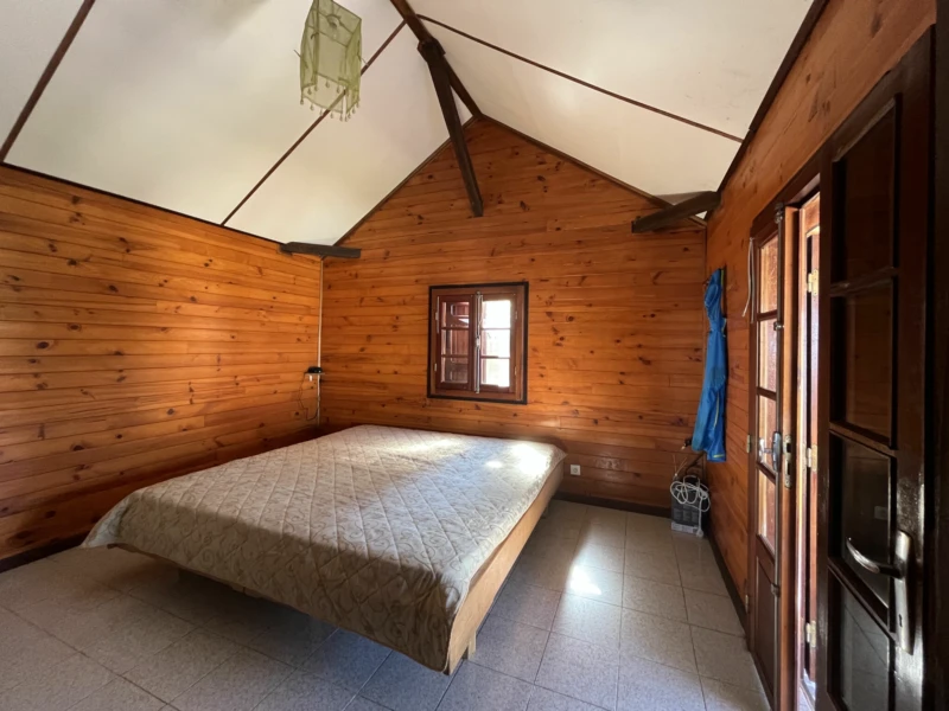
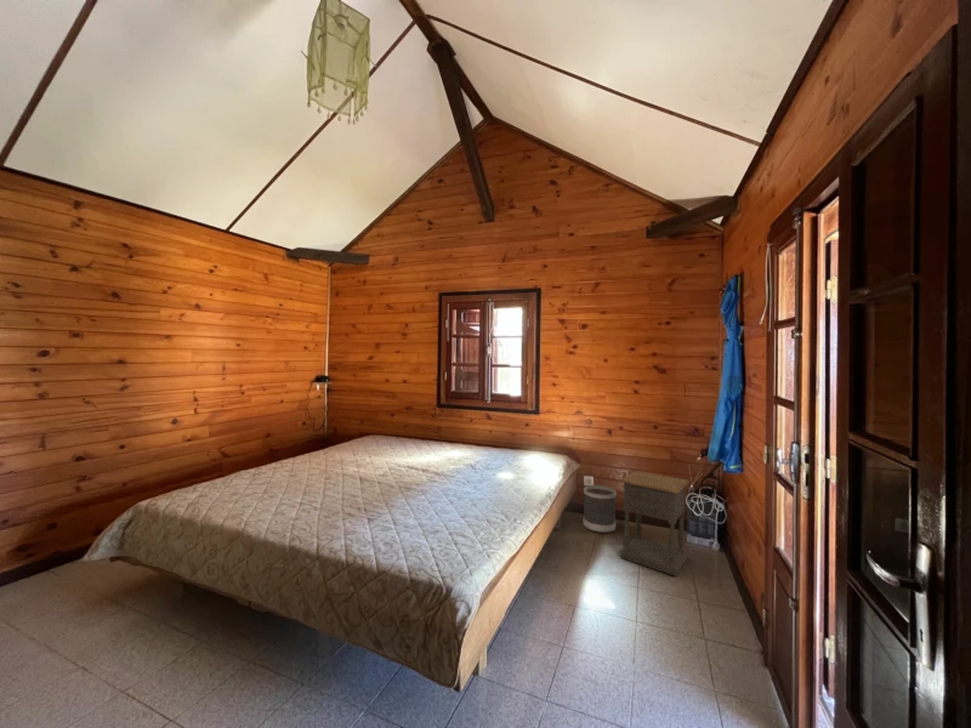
+ nightstand [619,470,691,576]
+ wastebasket [583,484,618,534]
